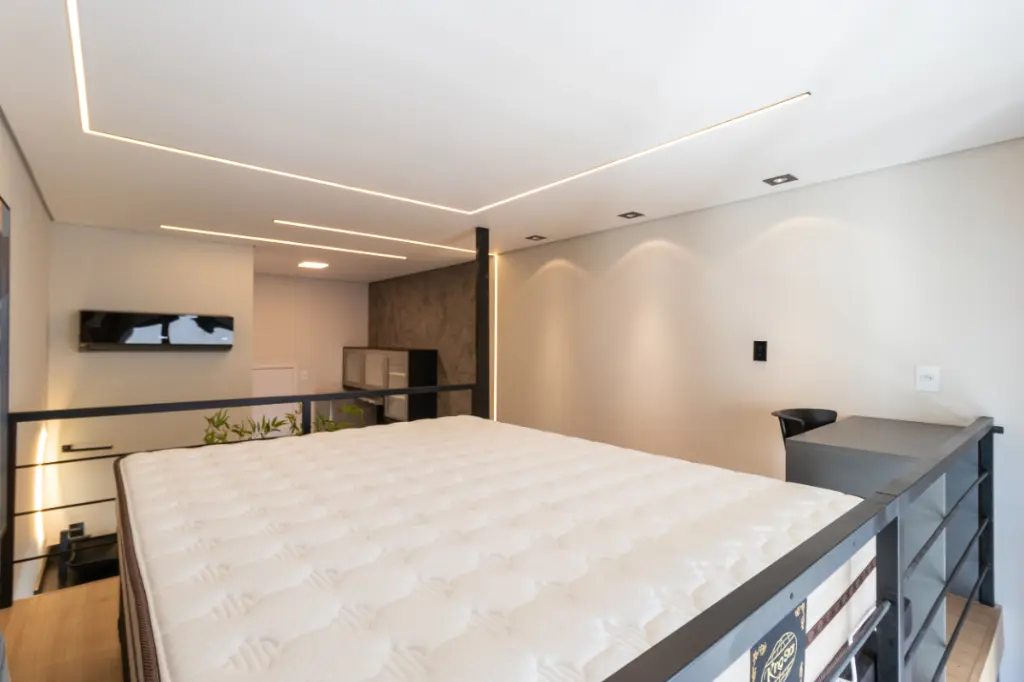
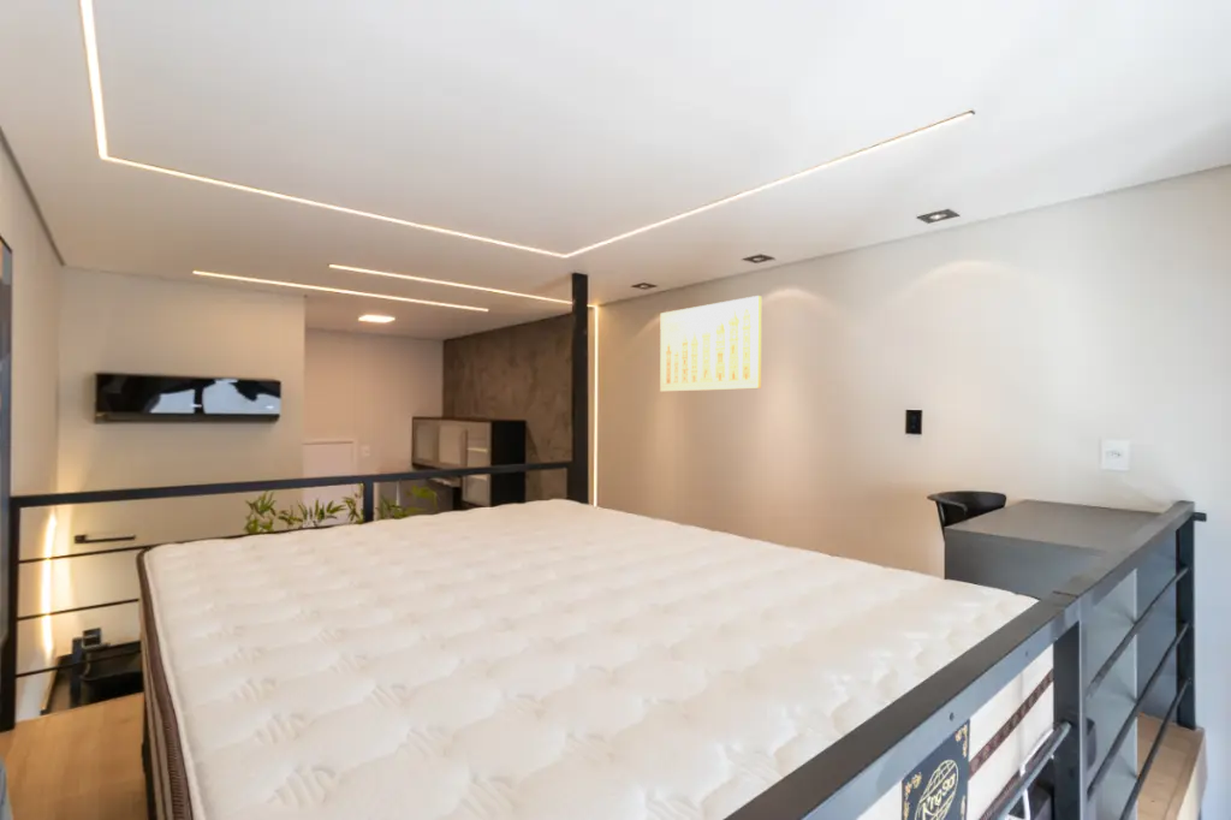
+ wall art [659,295,762,393]
